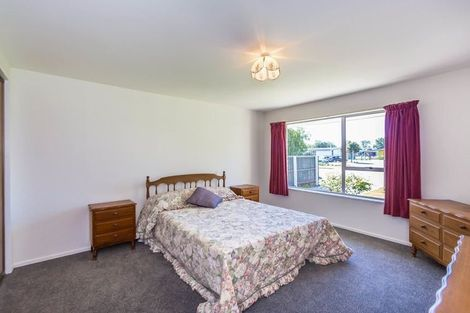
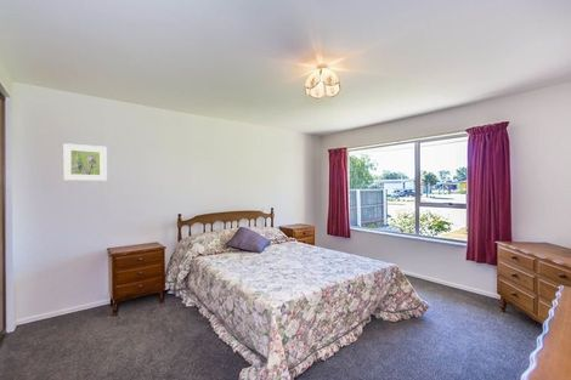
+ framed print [62,142,108,182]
